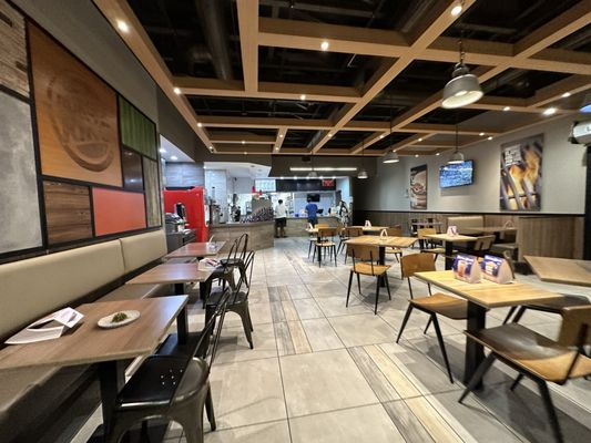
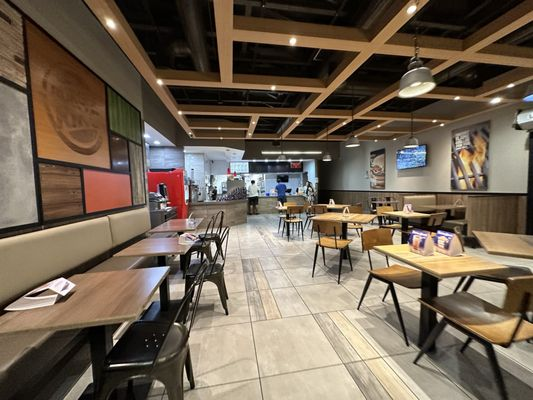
- salad plate [96,309,142,330]
